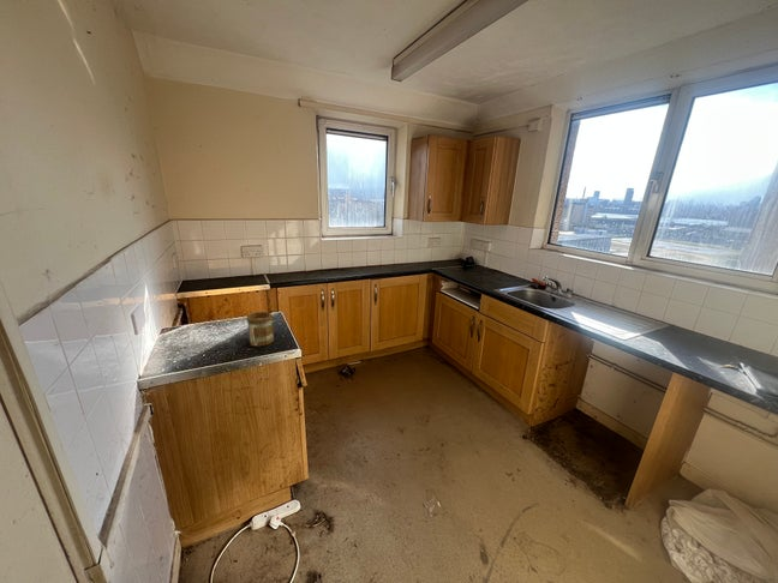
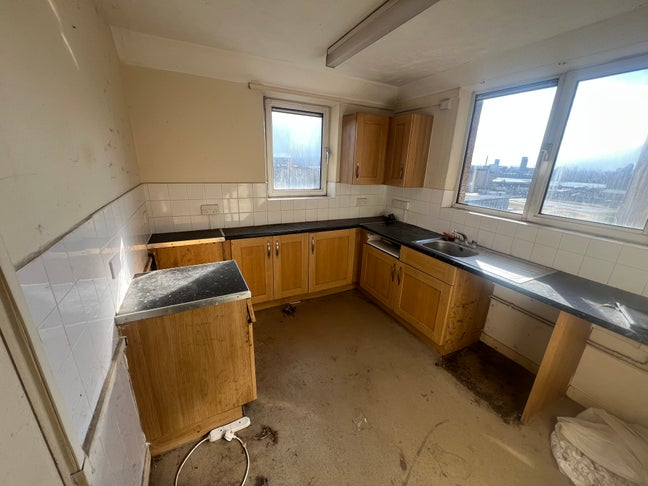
- mug [246,311,275,348]
